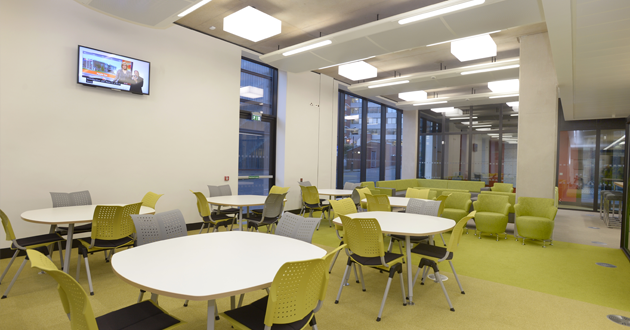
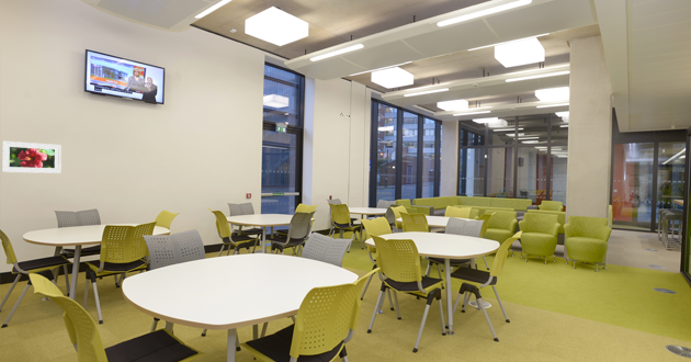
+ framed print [1,140,63,174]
